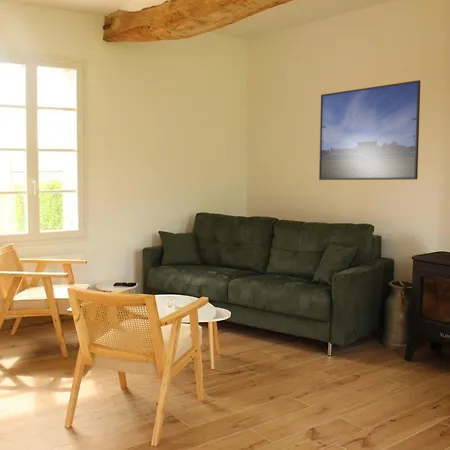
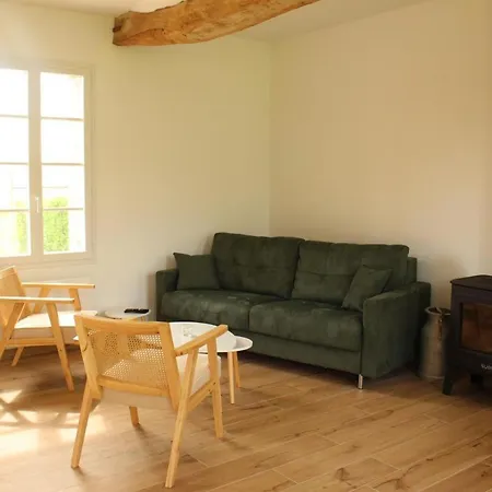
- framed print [318,79,421,181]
